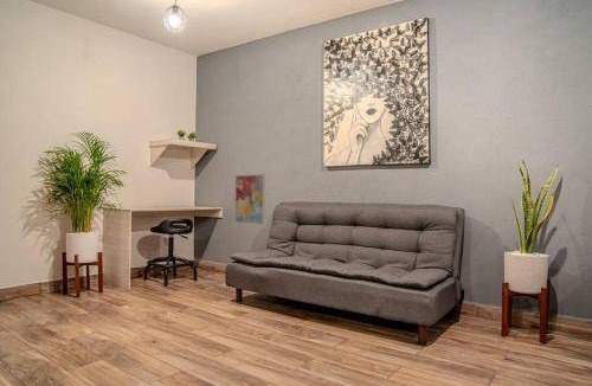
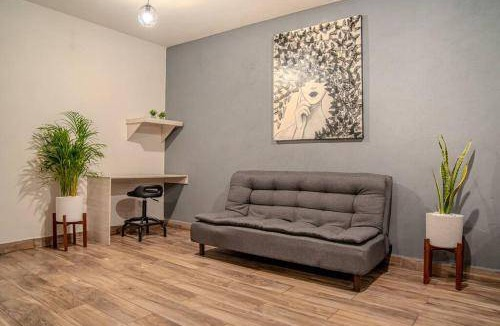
- wall art [234,173,266,226]
